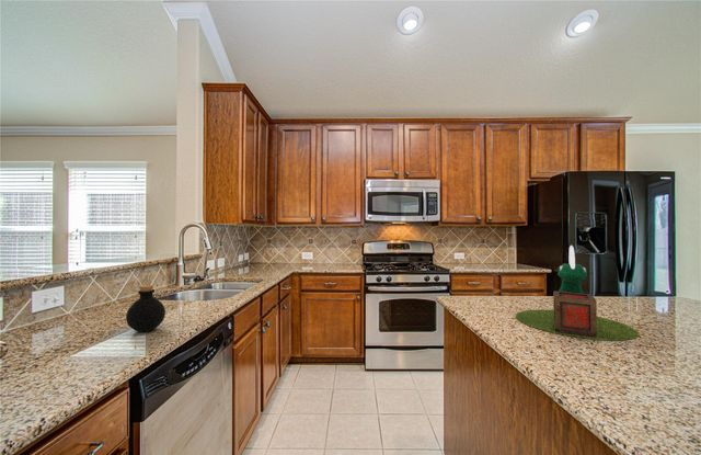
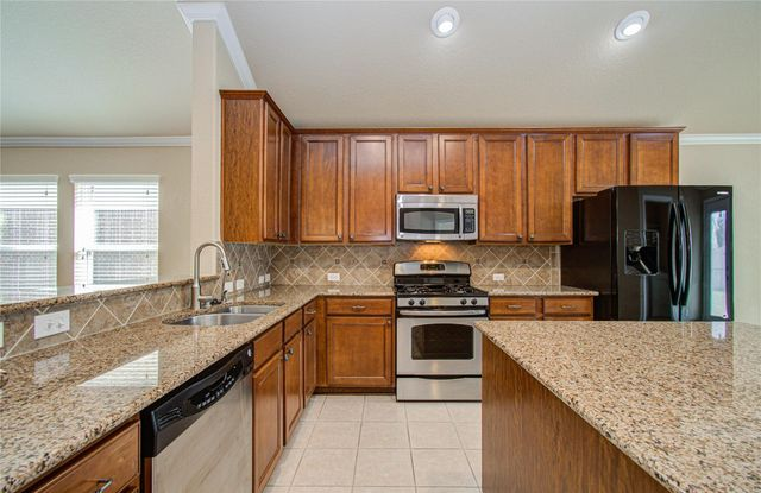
- plant pot [515,244,640,342]
- bottle [125,284,166,333]
